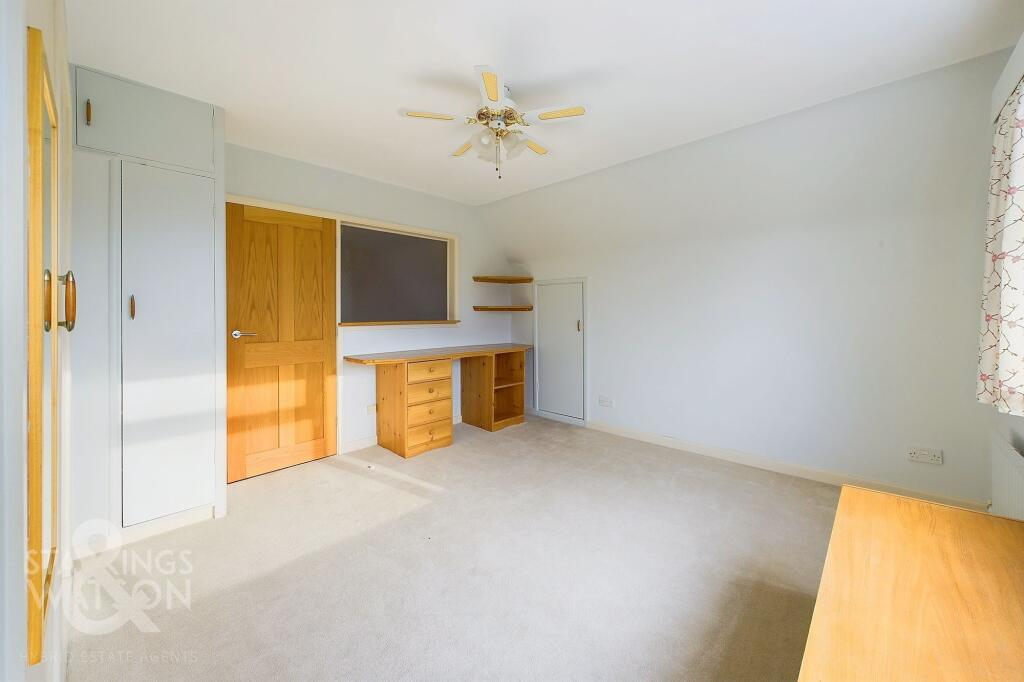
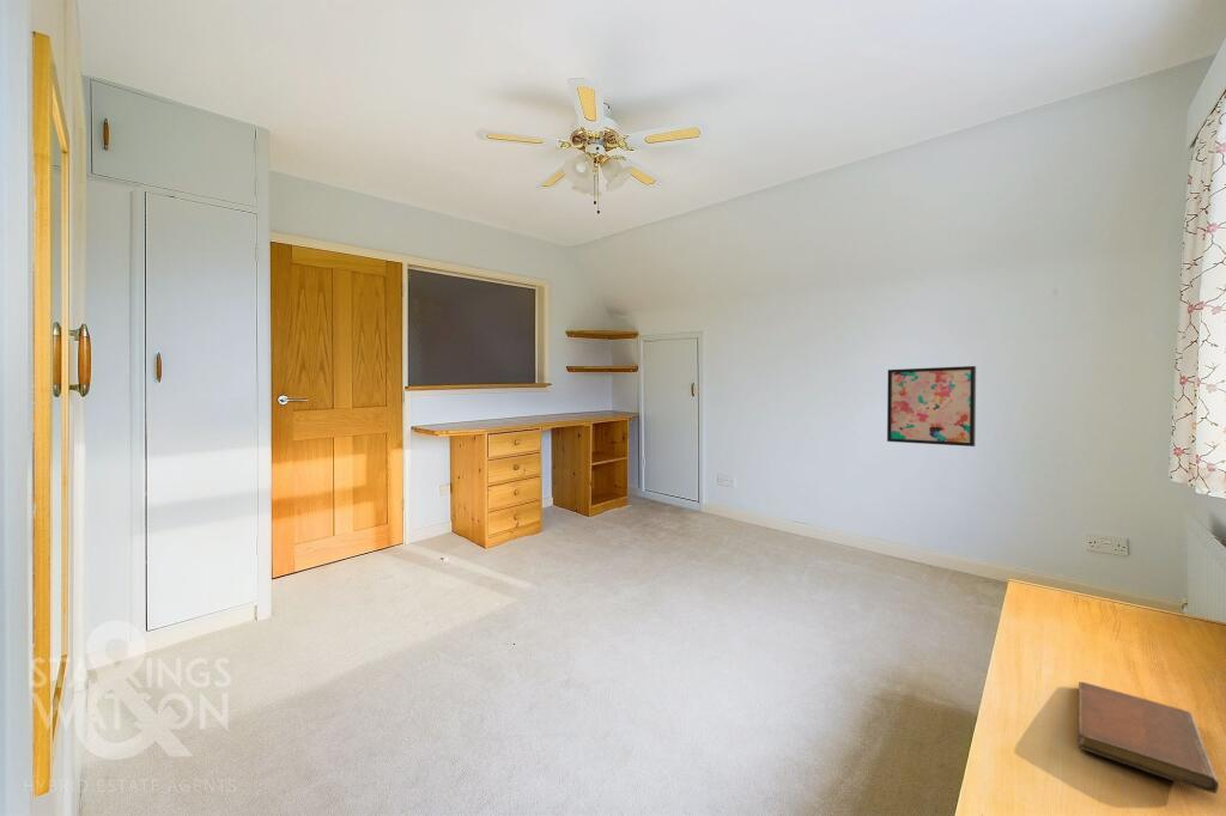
+ wall art [886,365,977,447]
+ notebook [1078,681,1220,794]
